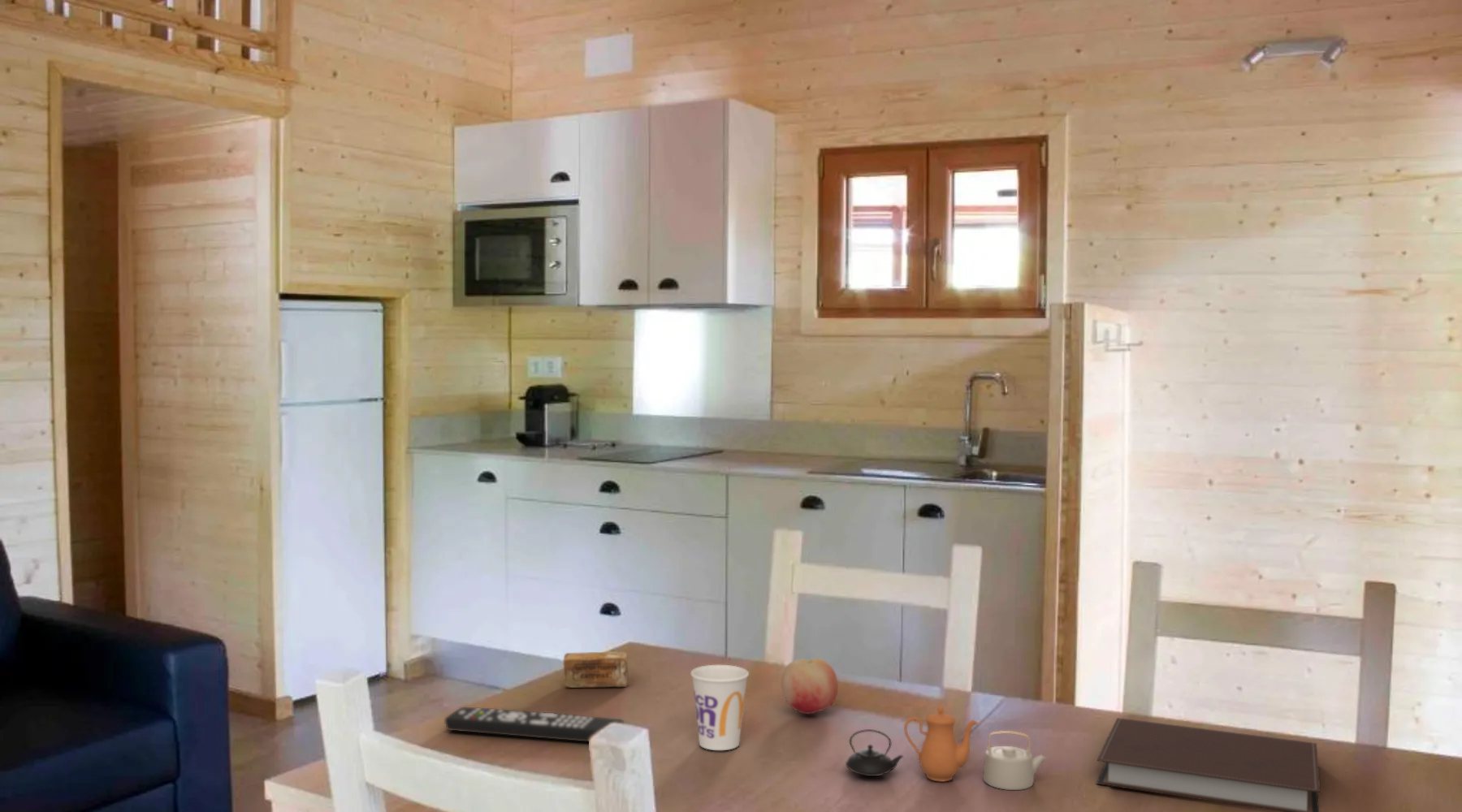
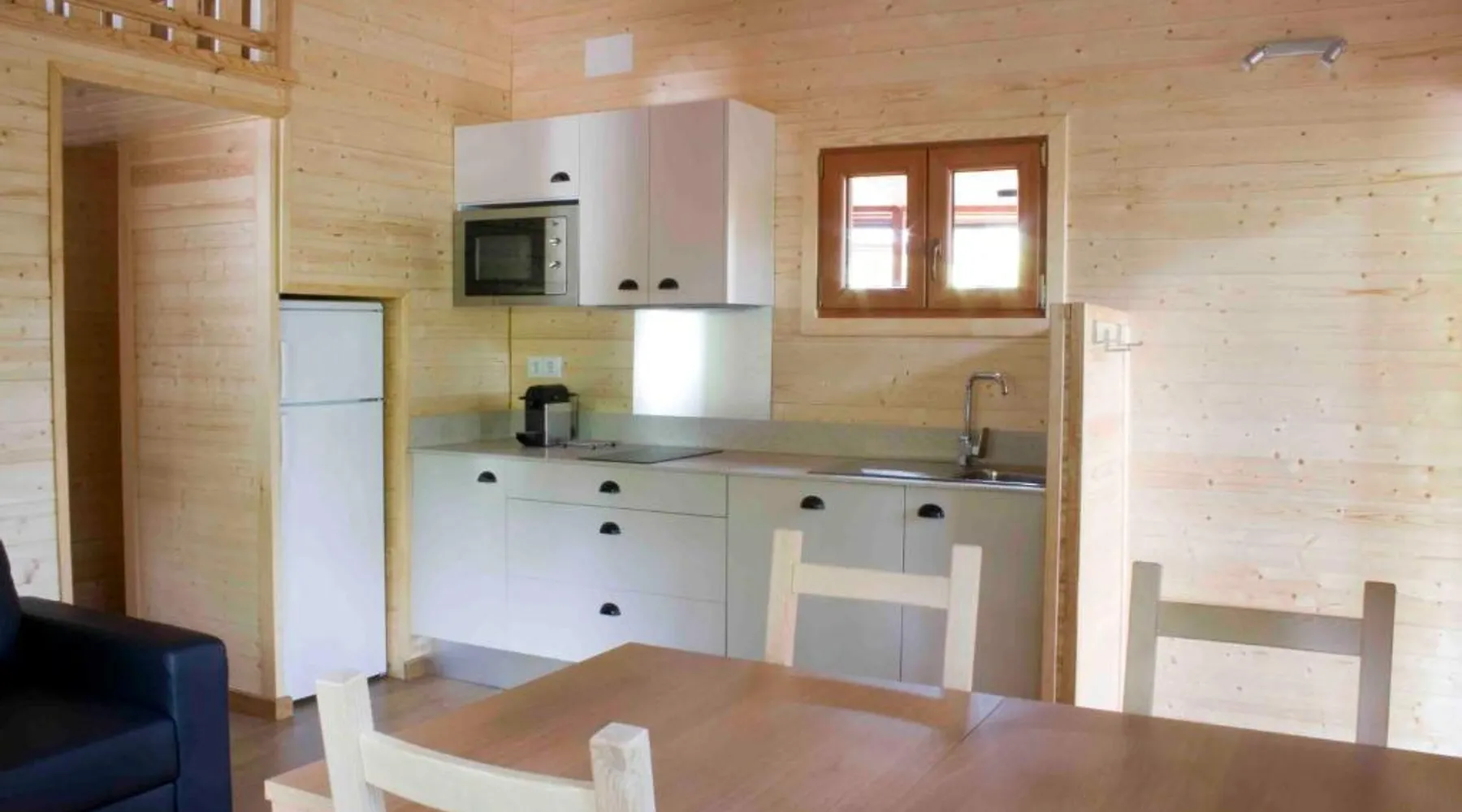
- fruit [781,657,839,715]
- remote control [444,706,625,743]
- soap bar [563,651,629,689]
- cup [690,664,750,751]
- notebook [1096,717,1321,812]
- teapot [845,705,1047,791]
